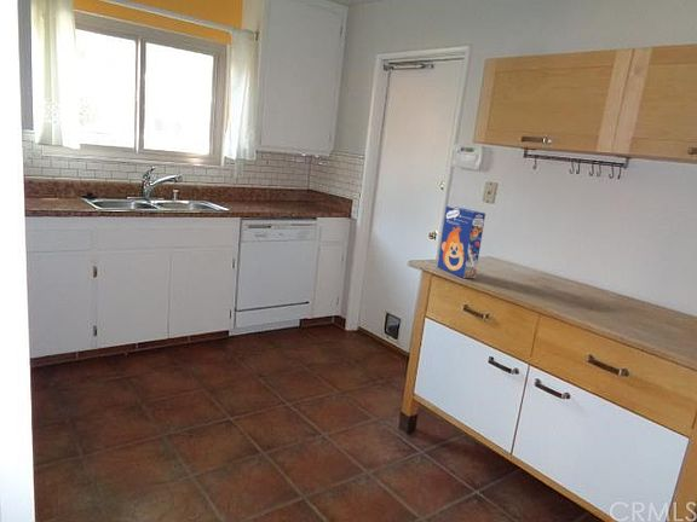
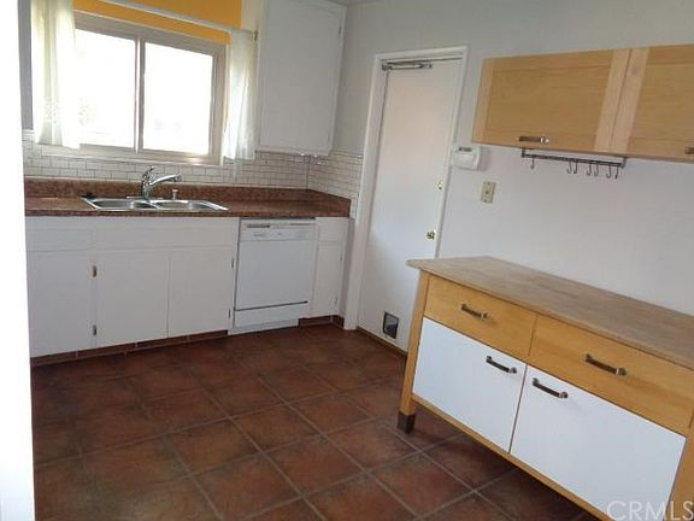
- cereal box [437,205,486,279]
